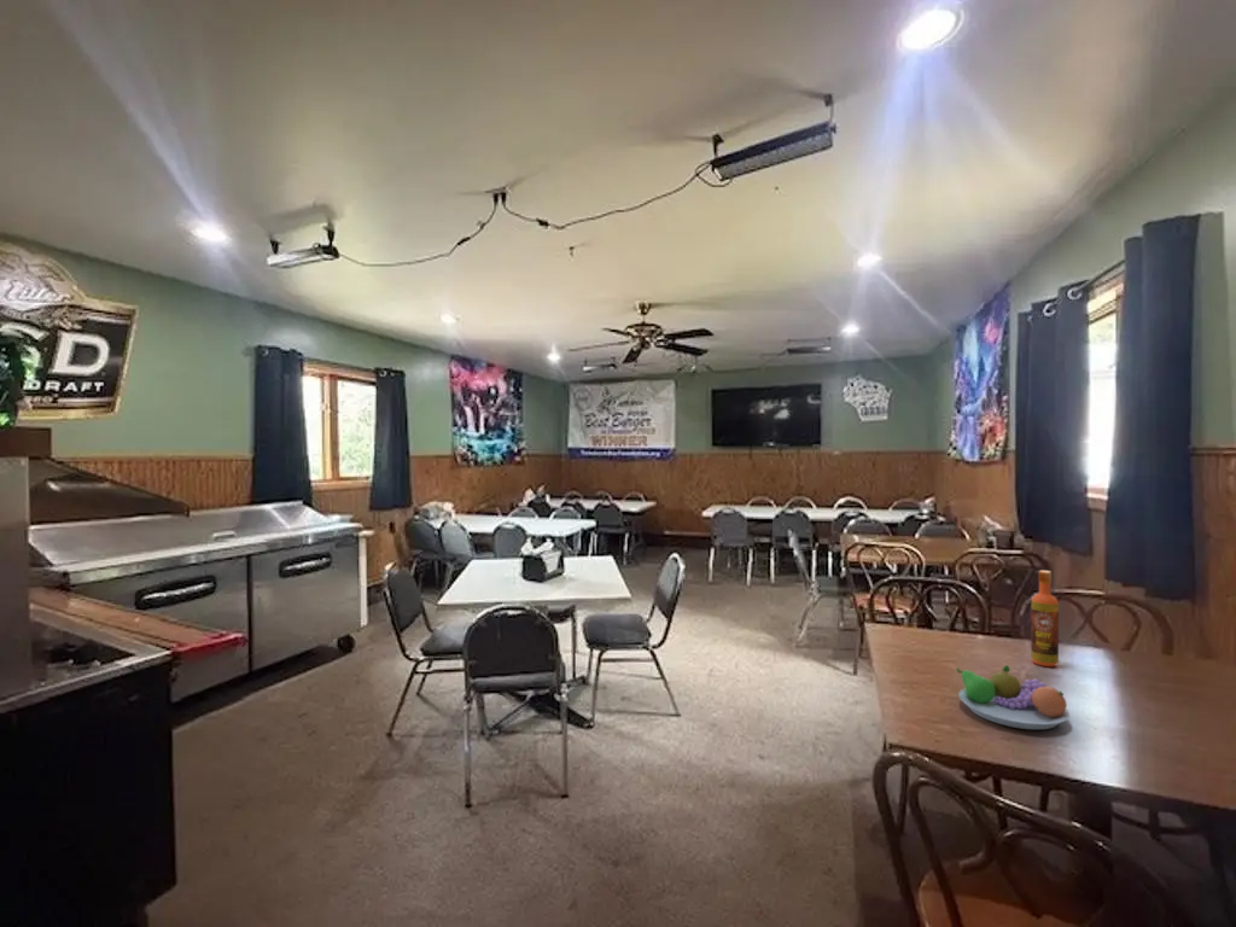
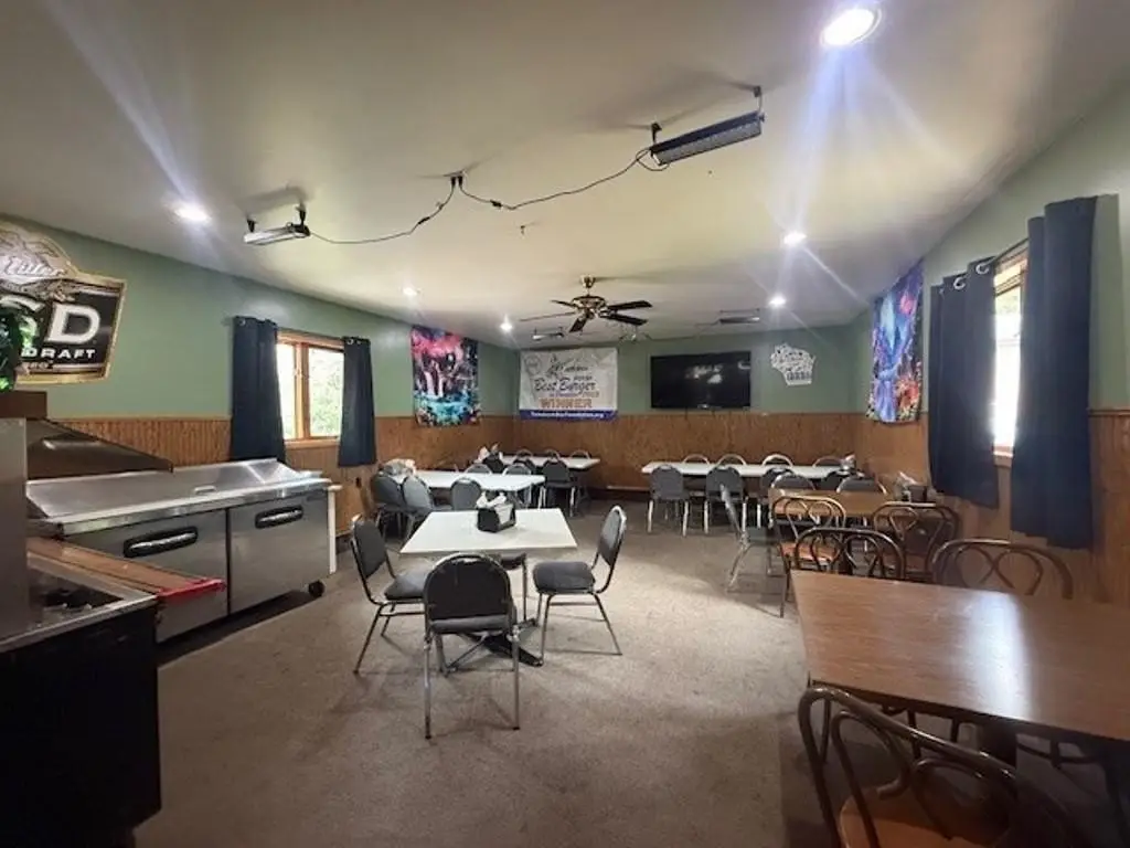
- fruit bowl [956,664,1071,730]
- hot sauce [1030,570,1060,667]
